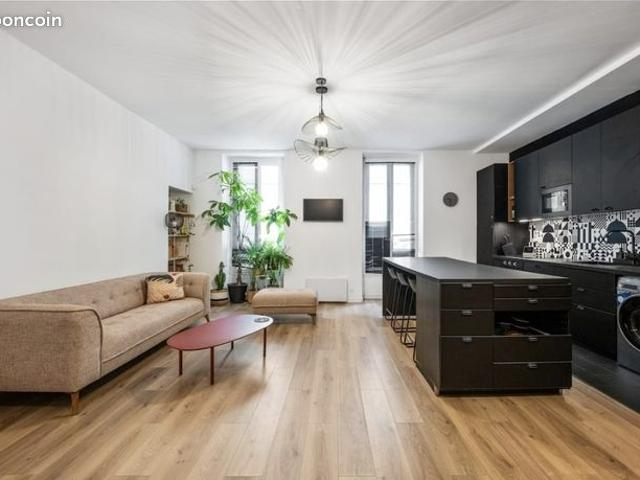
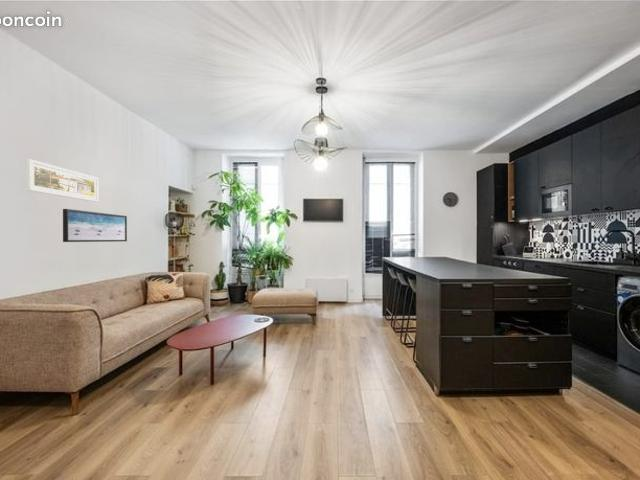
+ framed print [26,158,99,203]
+ wall art [62,208,128,243]
